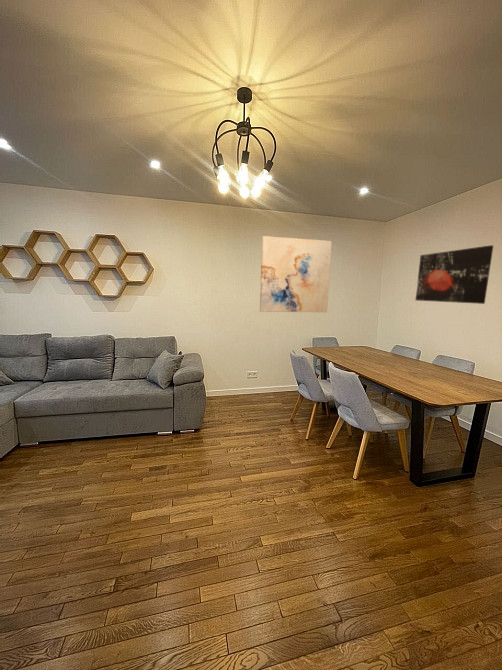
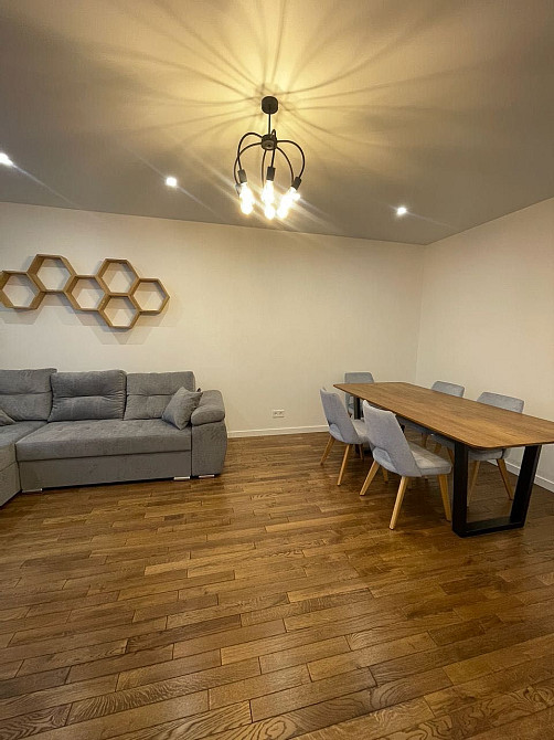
- wall art [259,235,333,313]
- wall art [414,244,494,305]
